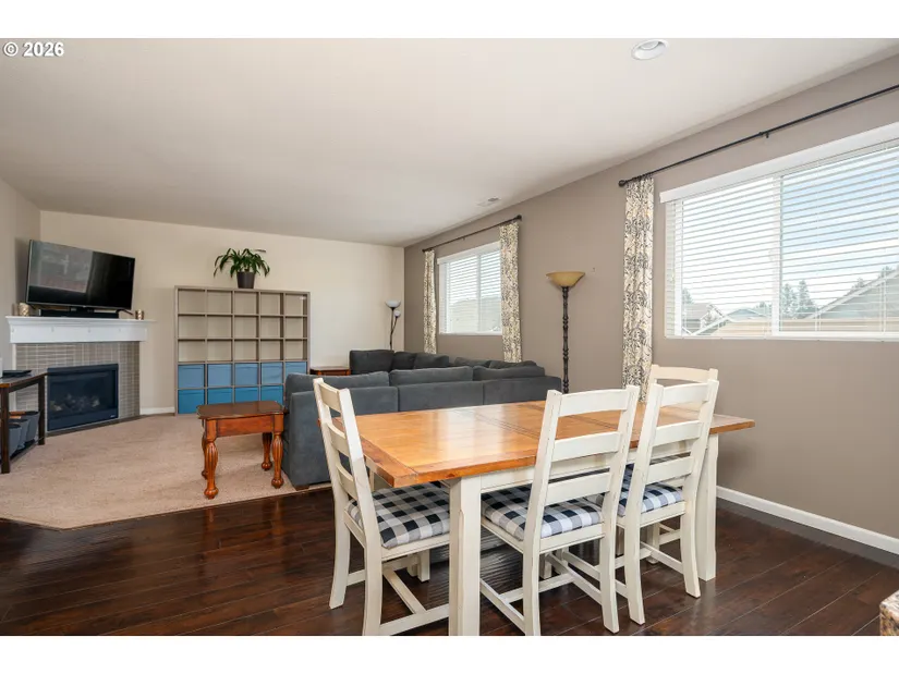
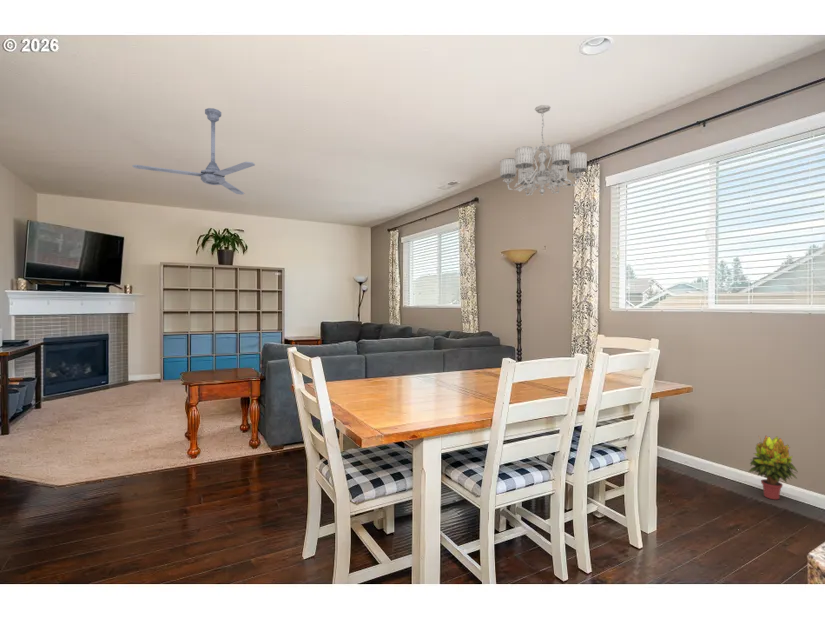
+ chandelier [499,104,588,197]
+ potted plant [748,435,799,500]
+ ceiling fan [131,107,256,195]
